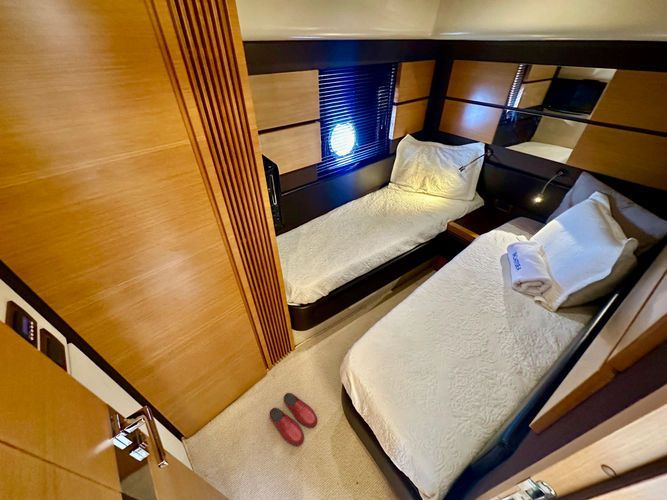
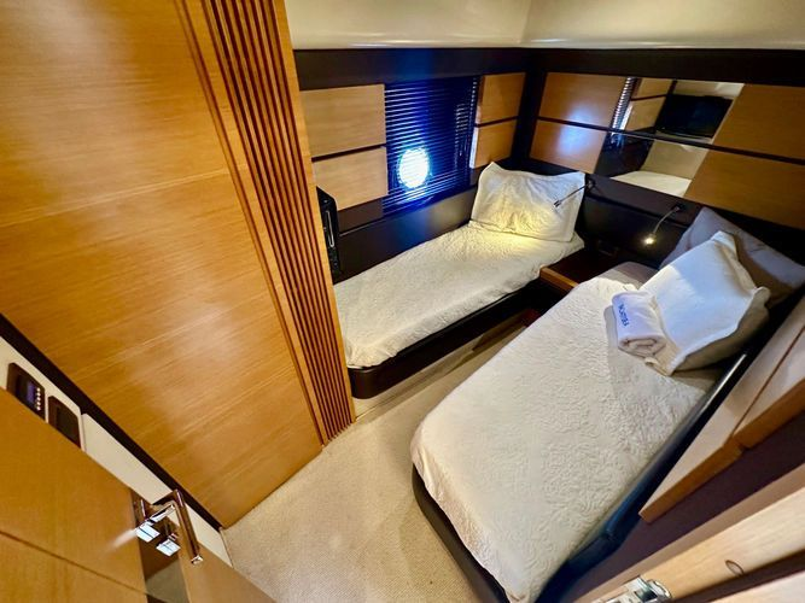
- slippers [269,392,318,447]
